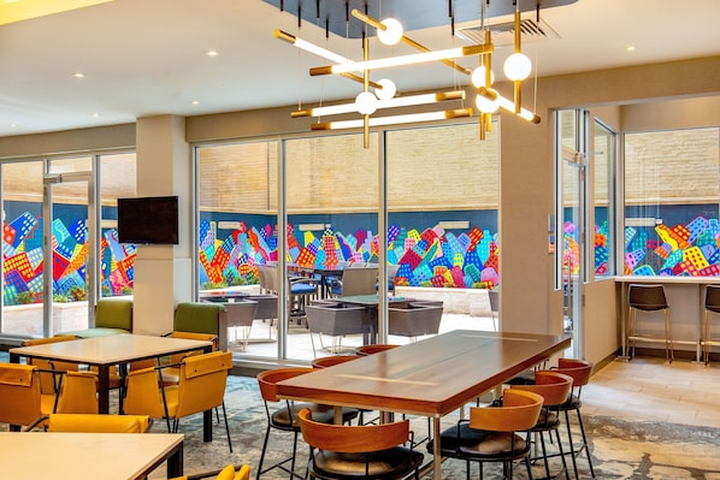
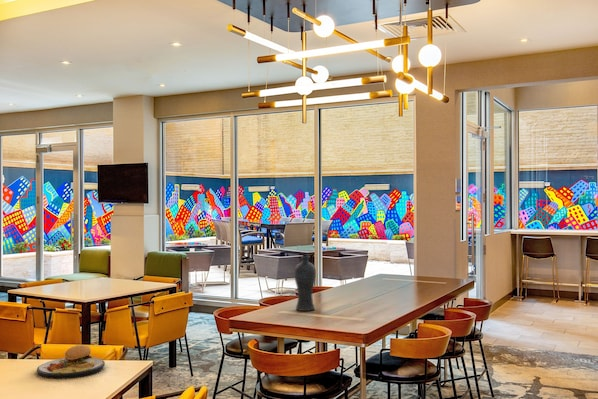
+ vase [294,255,317,312]
+ plate [36,339,106,379]
